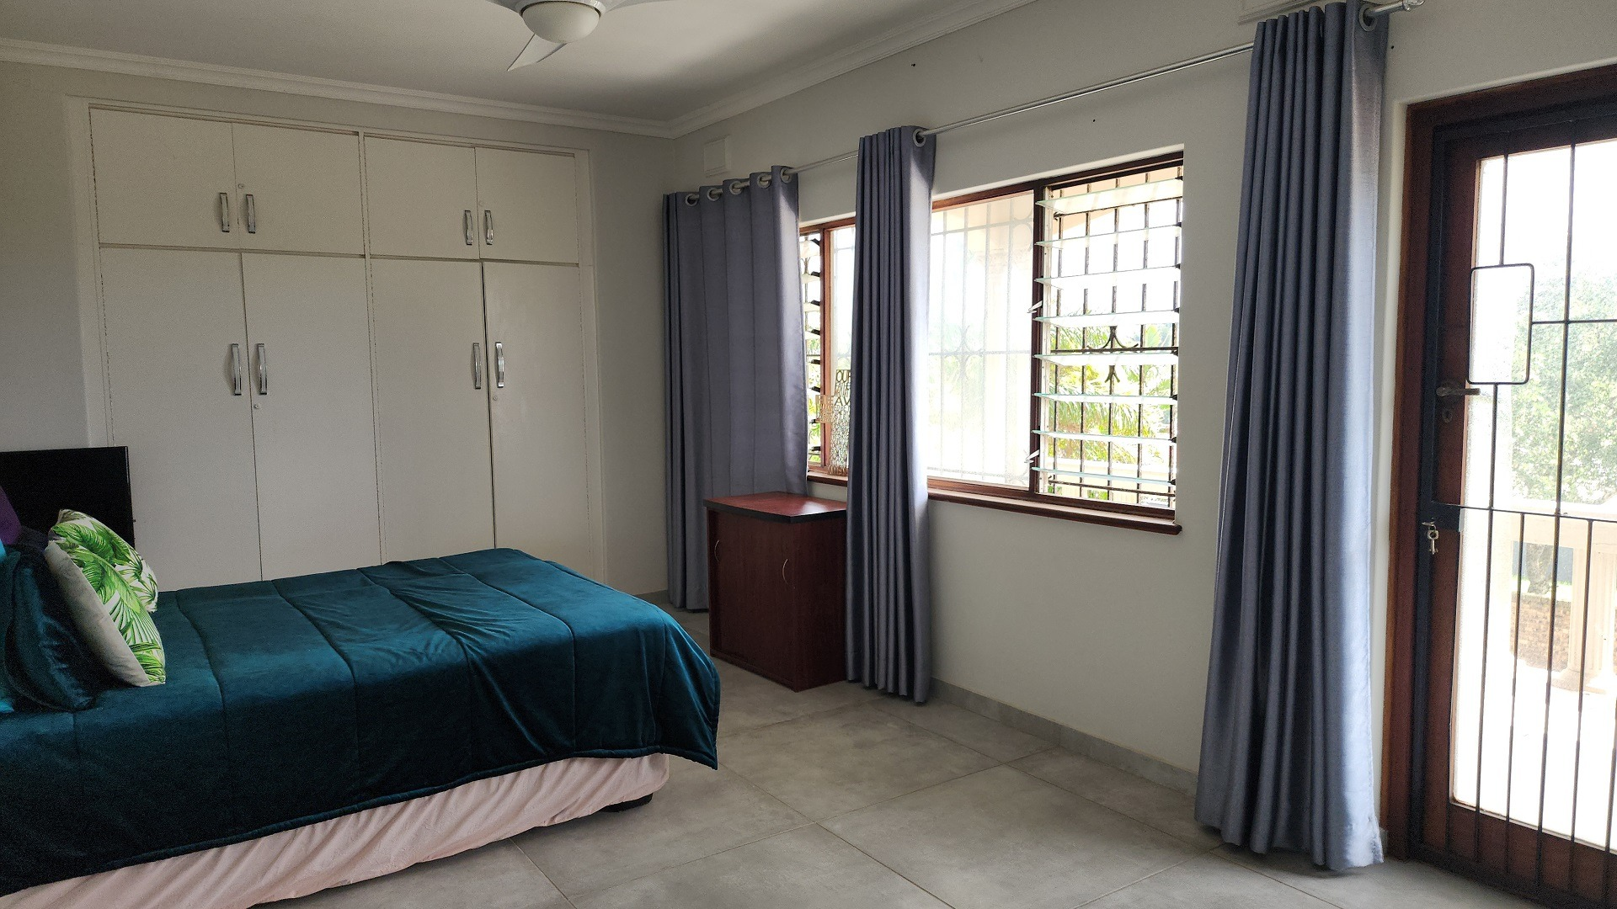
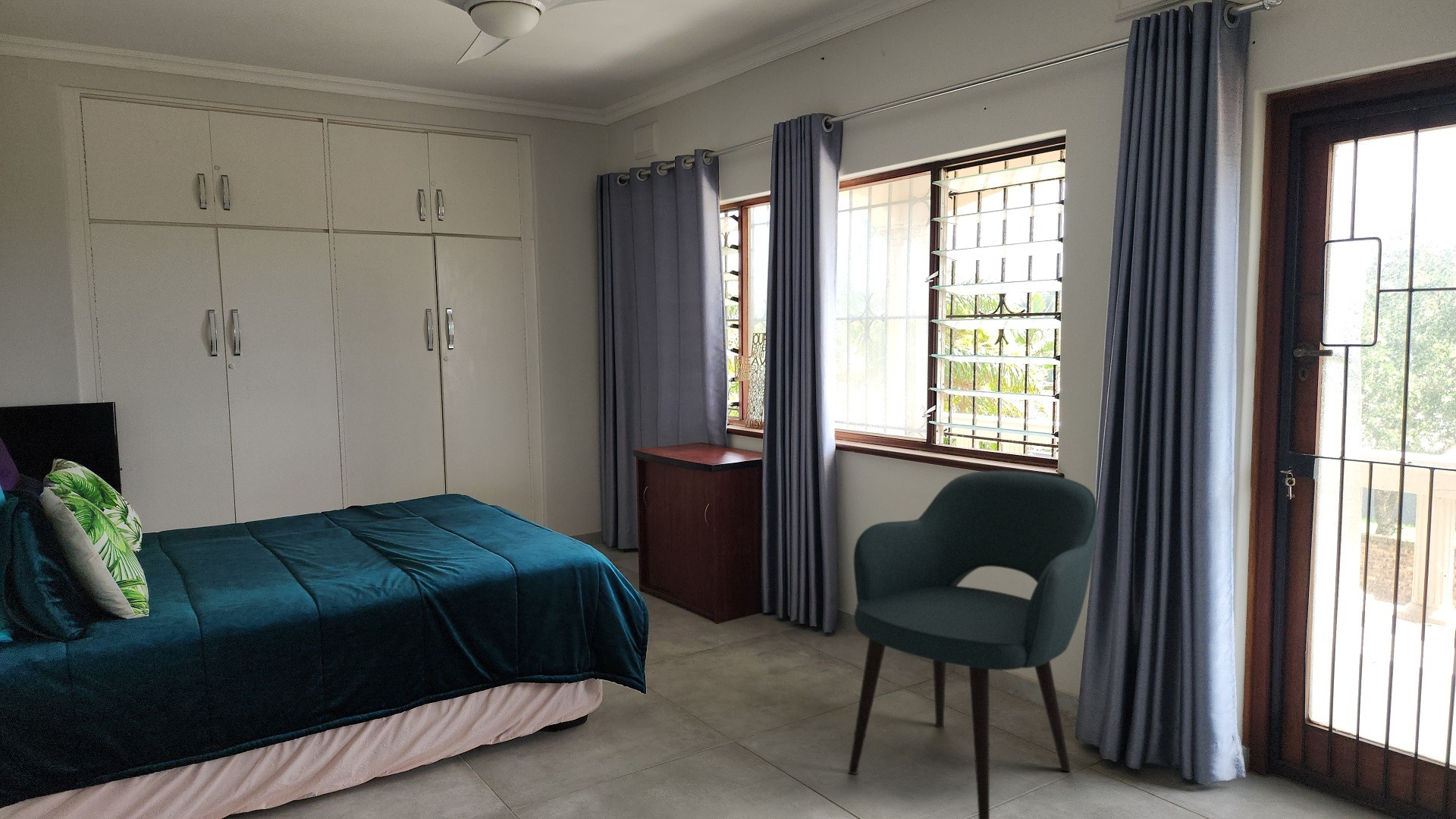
+ armchair [848,469,1099,819]
